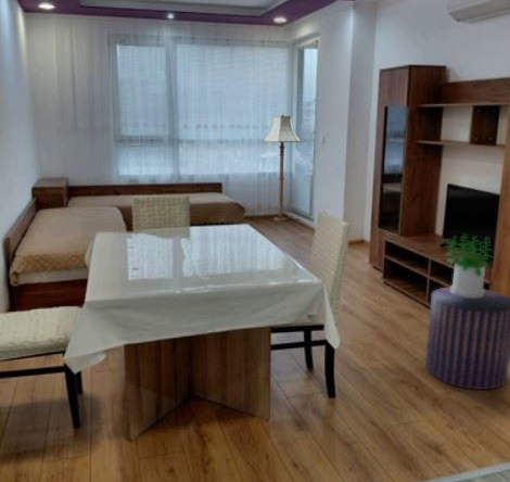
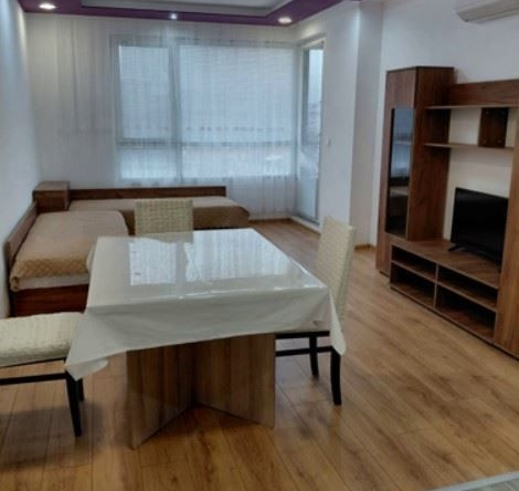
- stool [424,287,510,391]
- floor lamp [262,112,302,223]
- potted plant [443,232,495,297]
